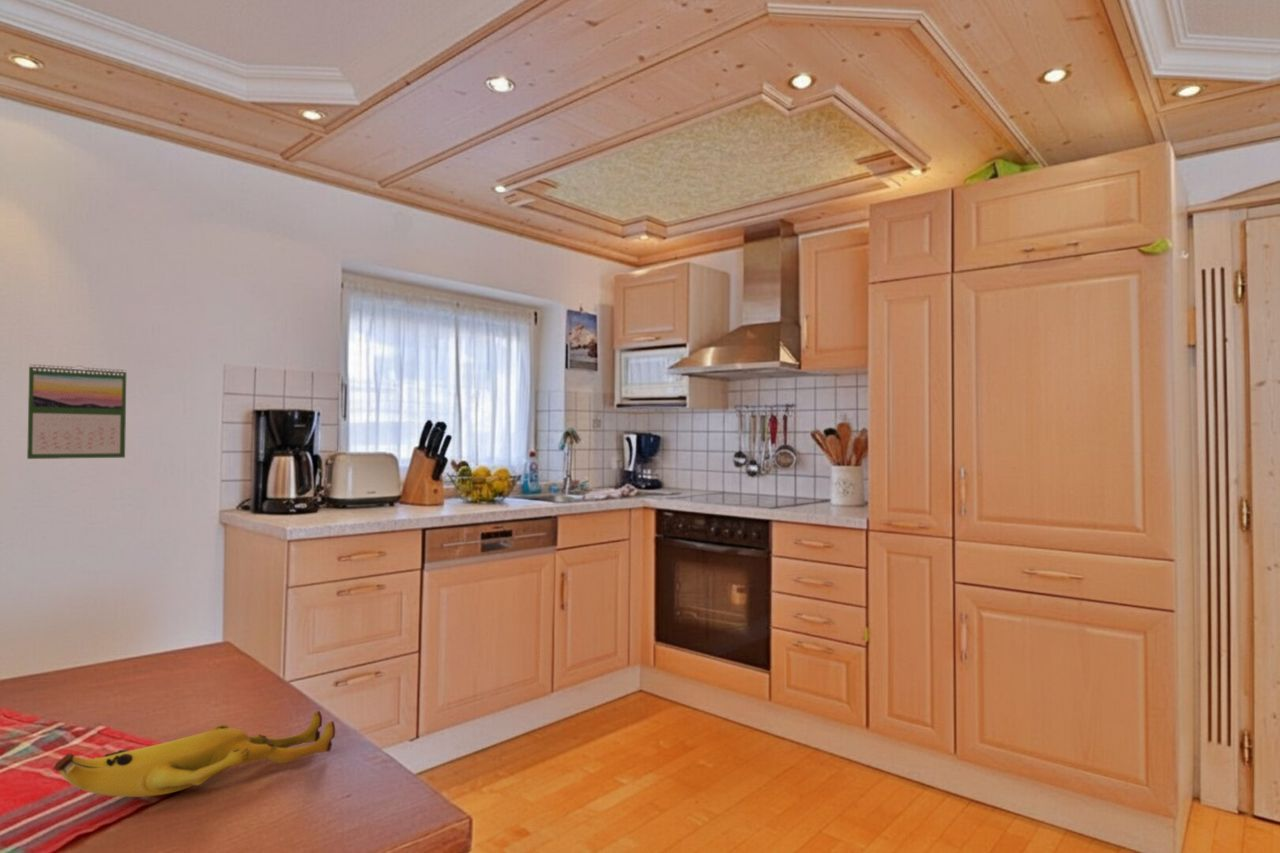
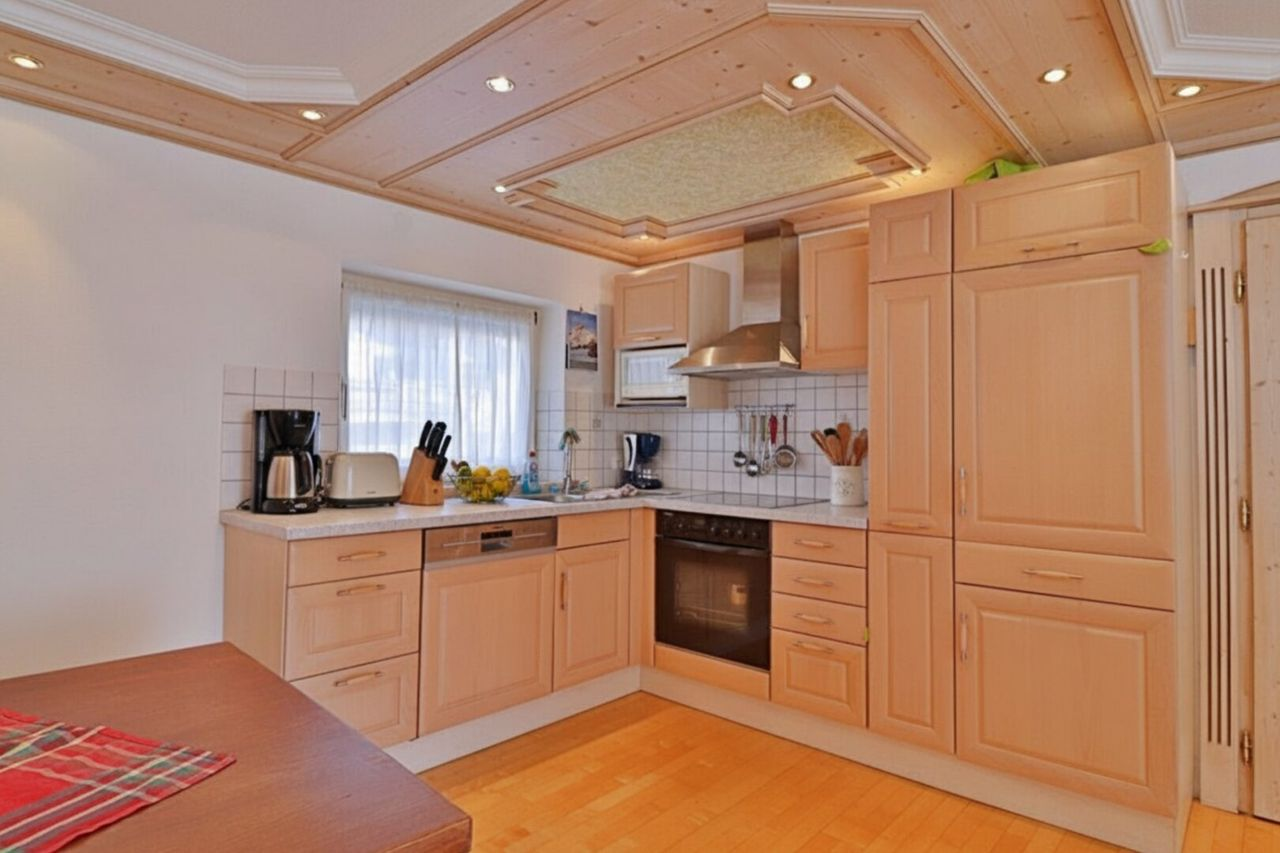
- banana [52,710,336,798]
- calendar [26,363,127,460]
